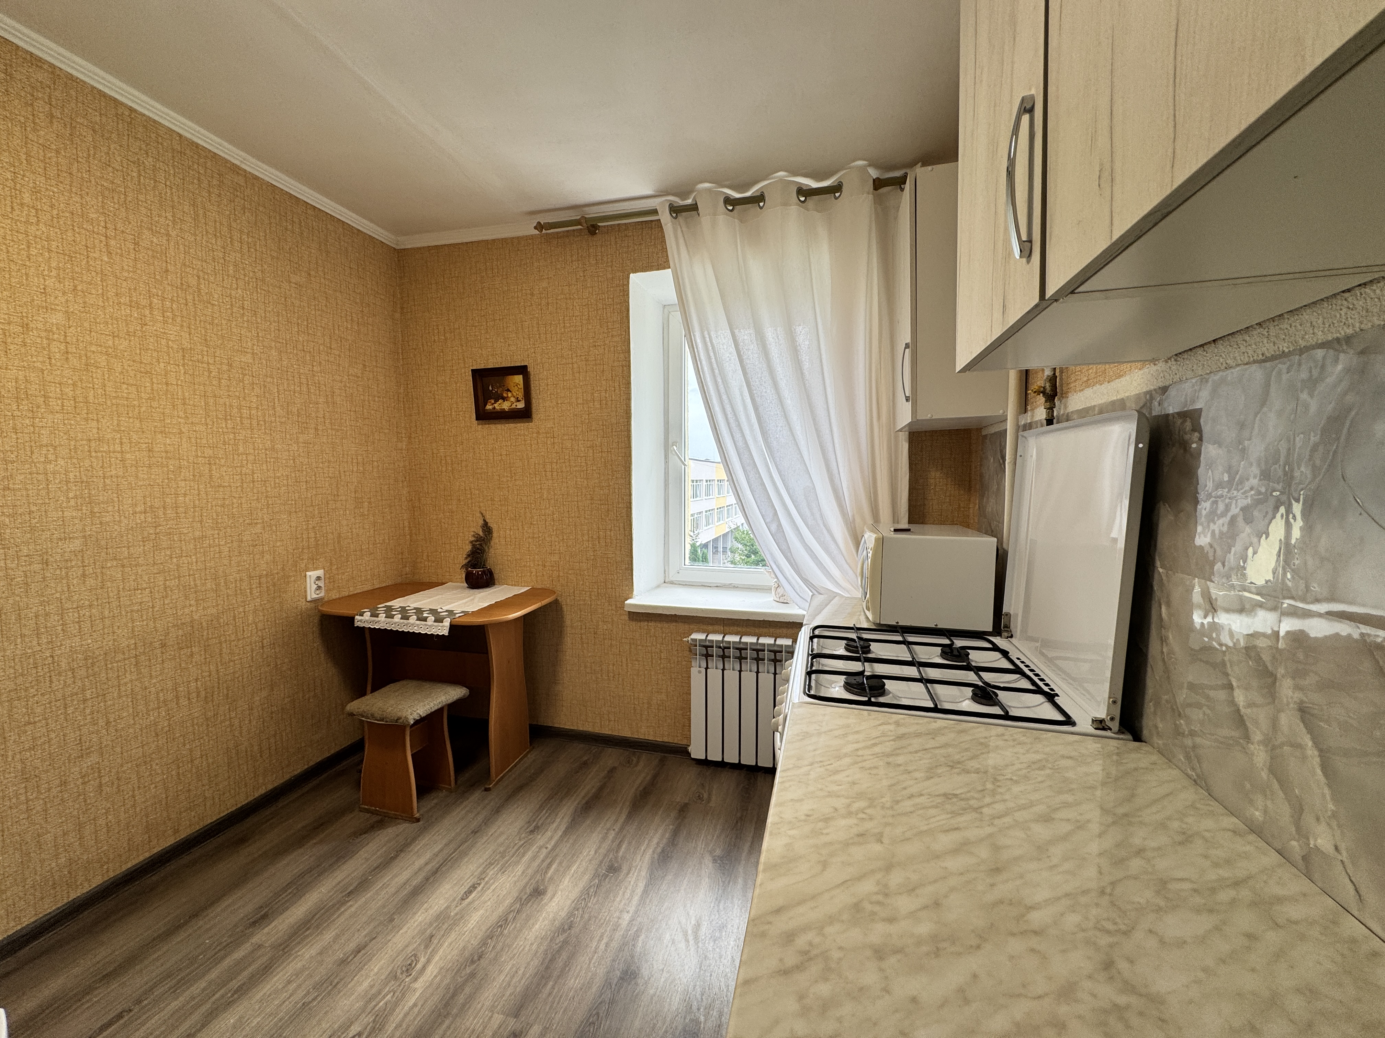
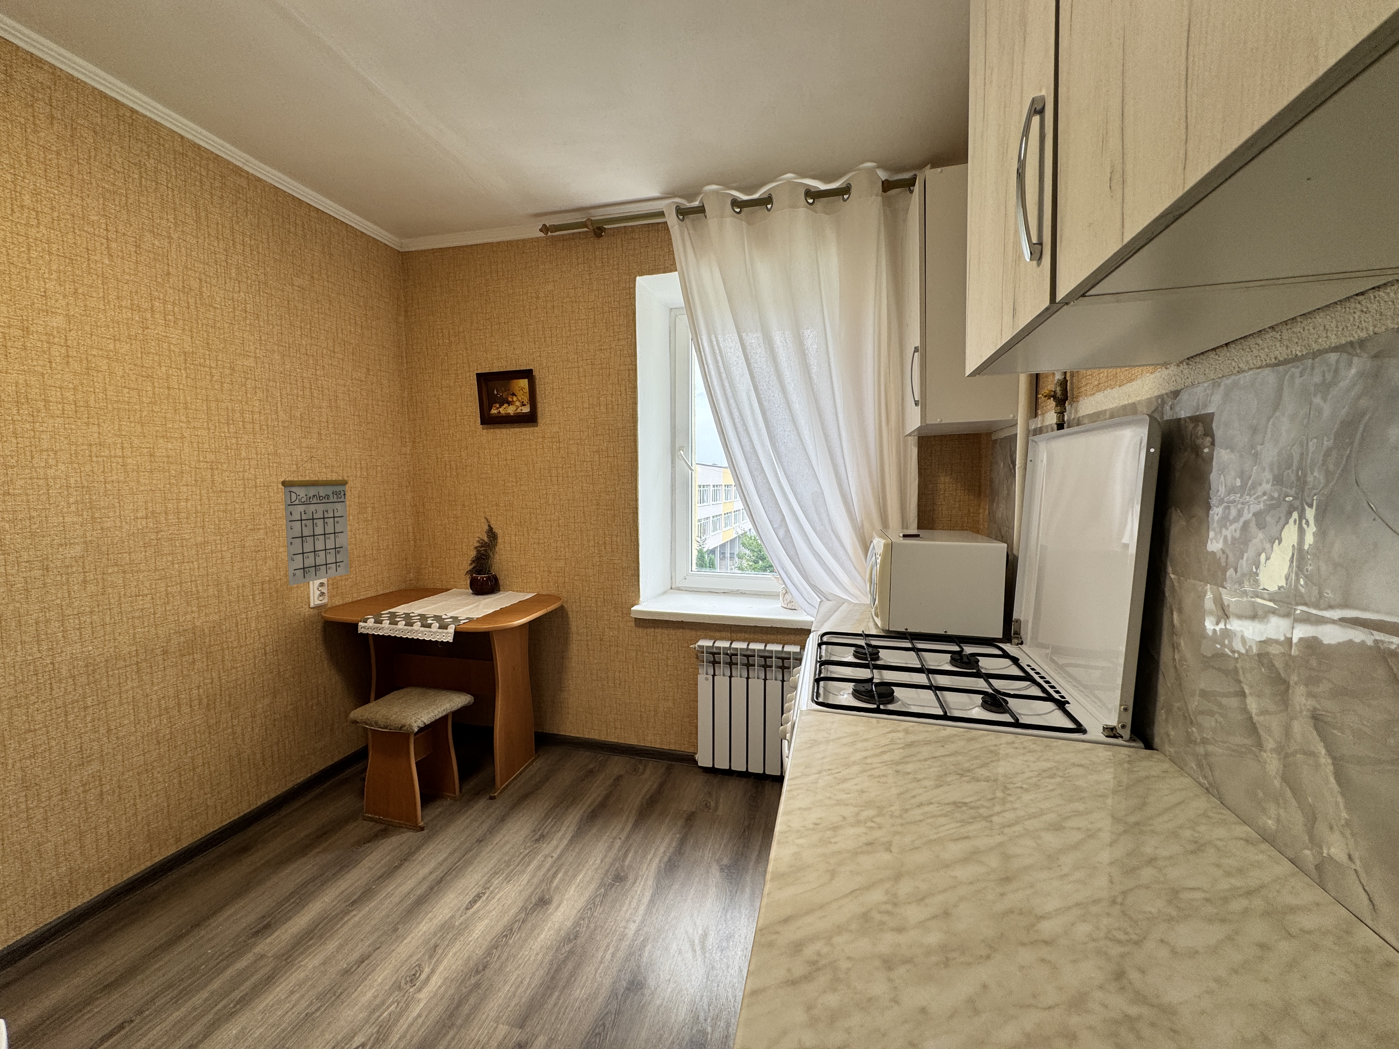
+ calendar [281,456,349,586]
